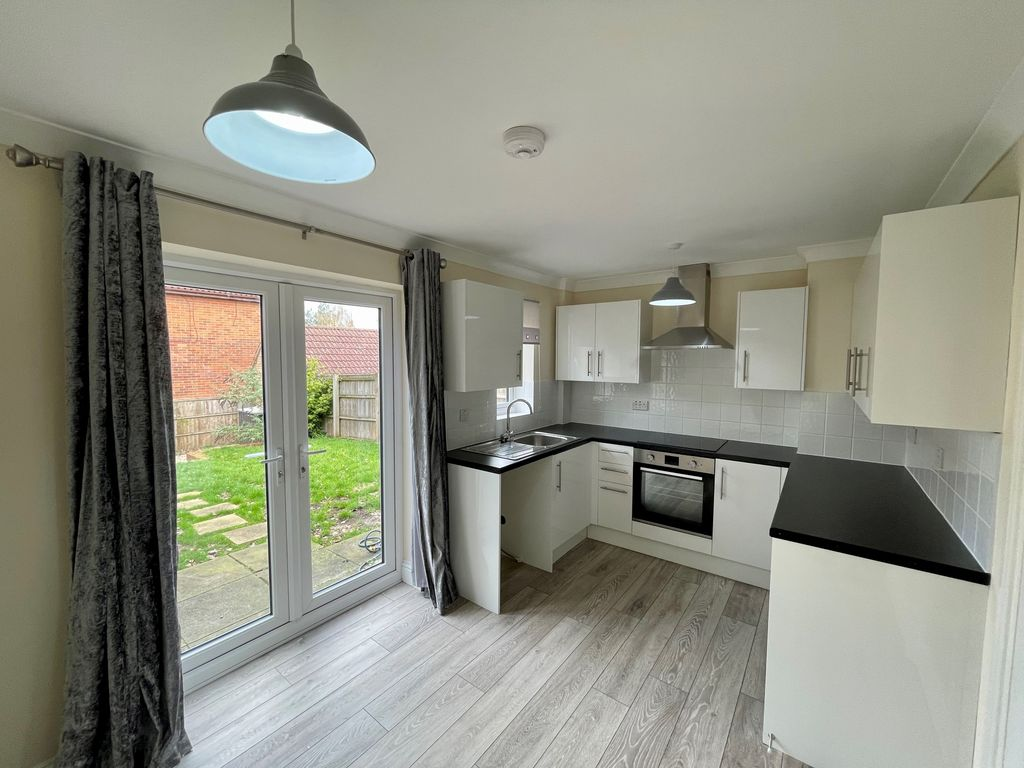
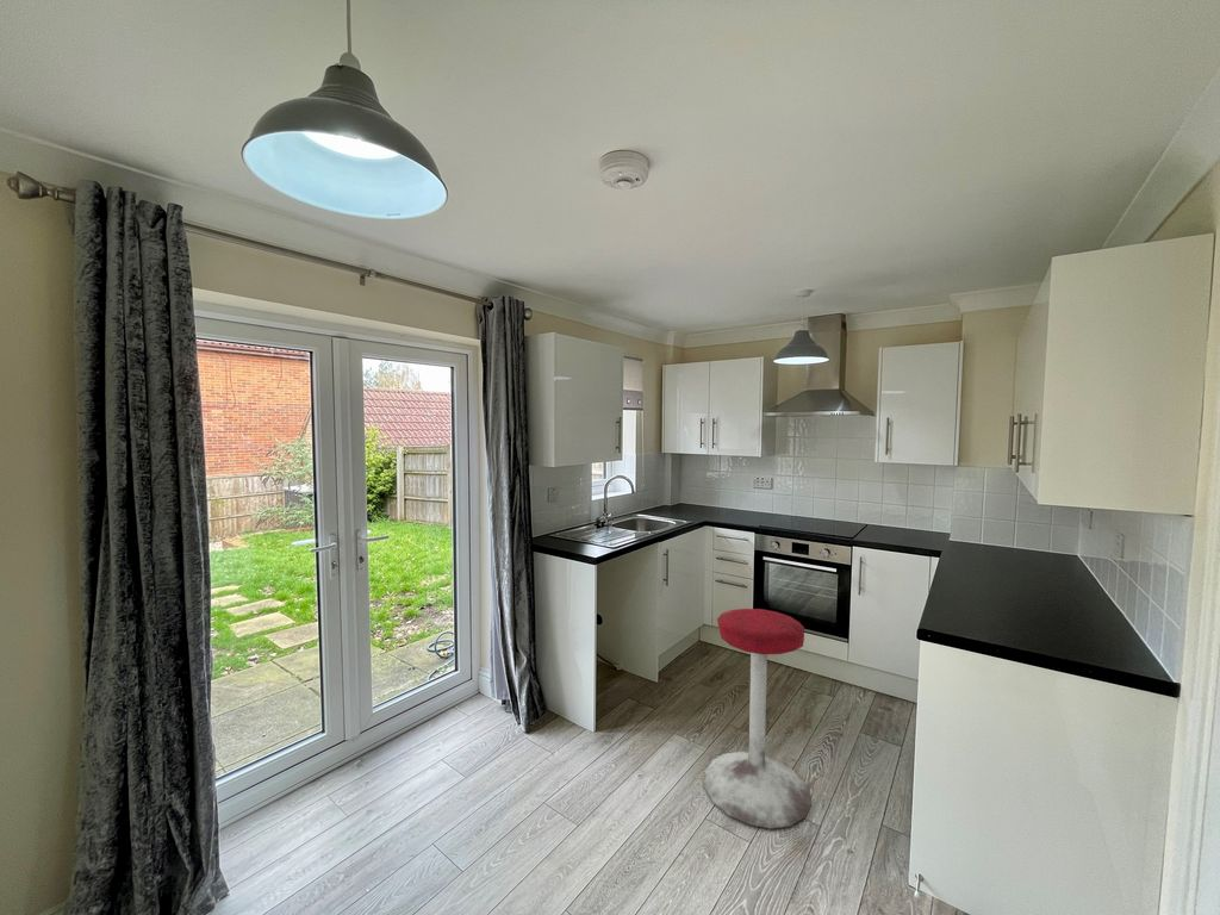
+ stool [703,608,813,830]
